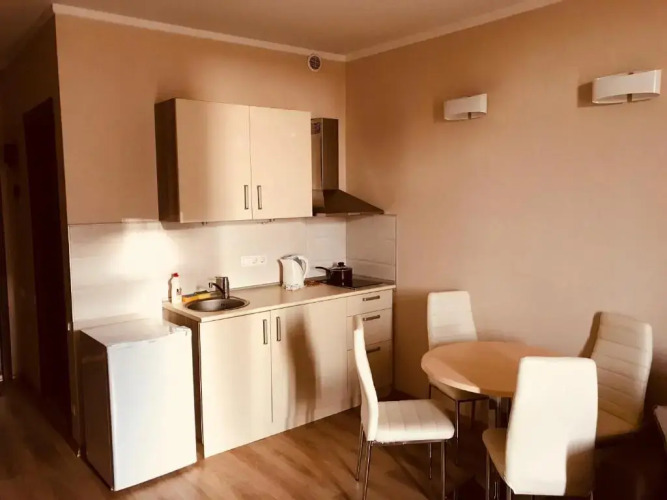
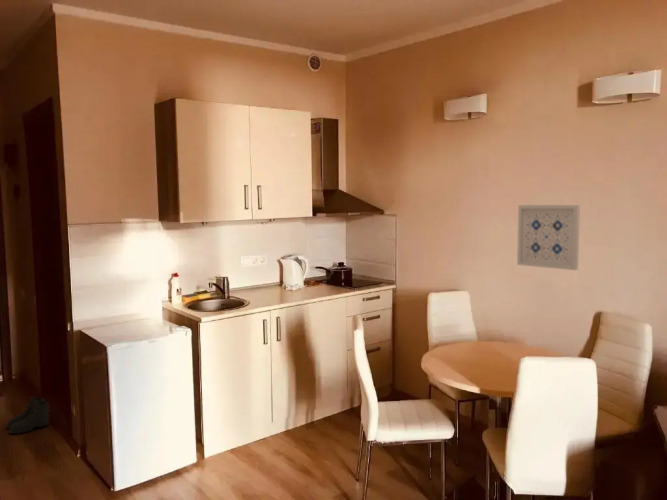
+ boots [5,395,51,435]
+ wall art [516,204,581,271]
